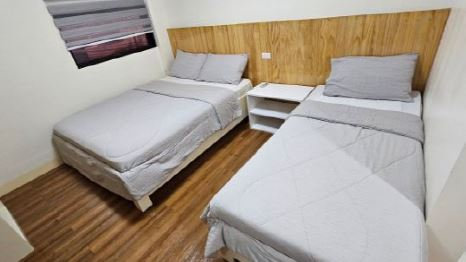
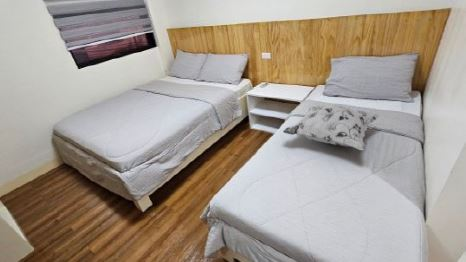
+ decorative pillow [282,104,380,151]
